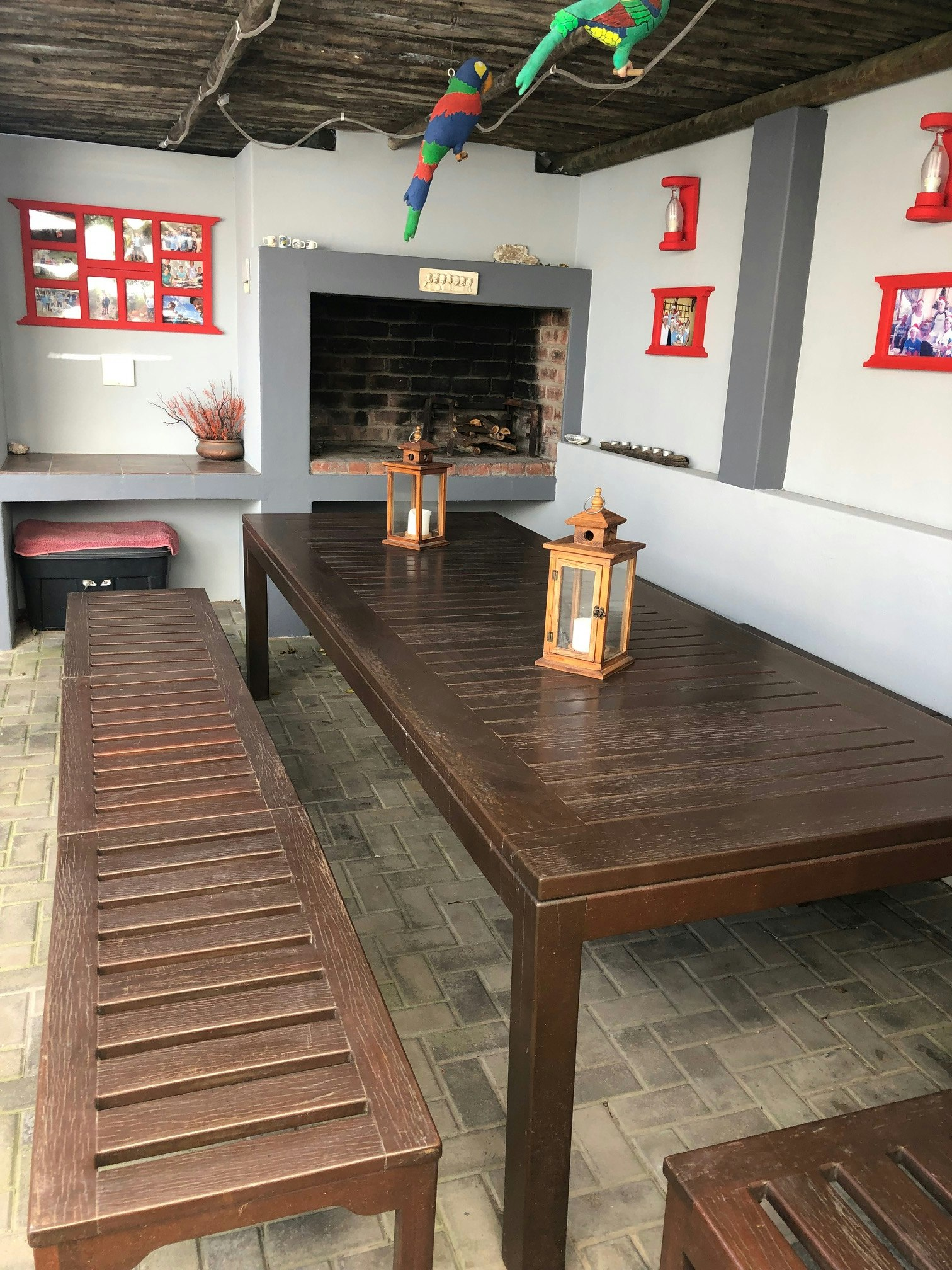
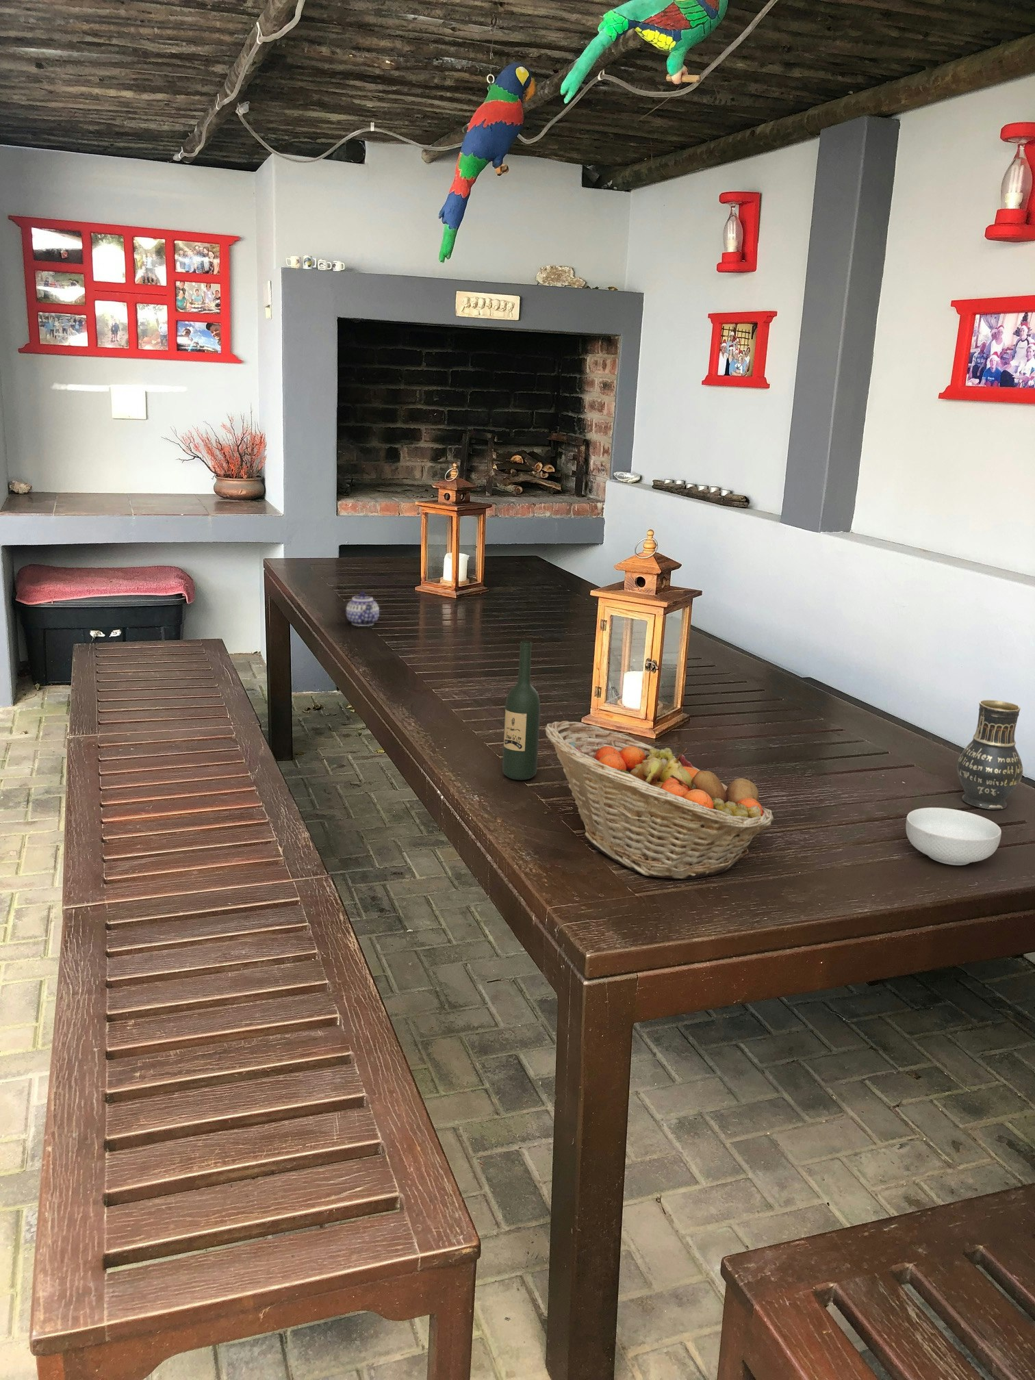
+ fruit basket [545,720,775,880]
+ teapot [346,591,379,627]
+ vase [957,700,1023,811]
+ cereal bowl [905,807,1002,866]
+ wine bottle [502,641,540,780]
